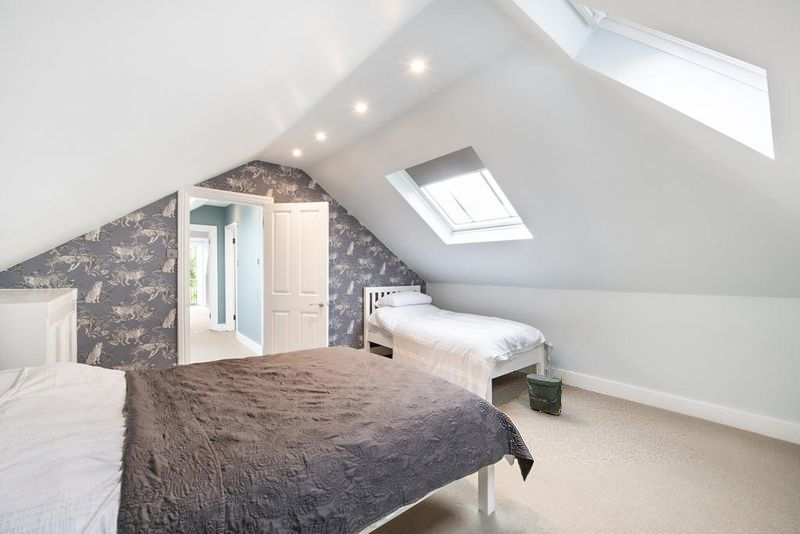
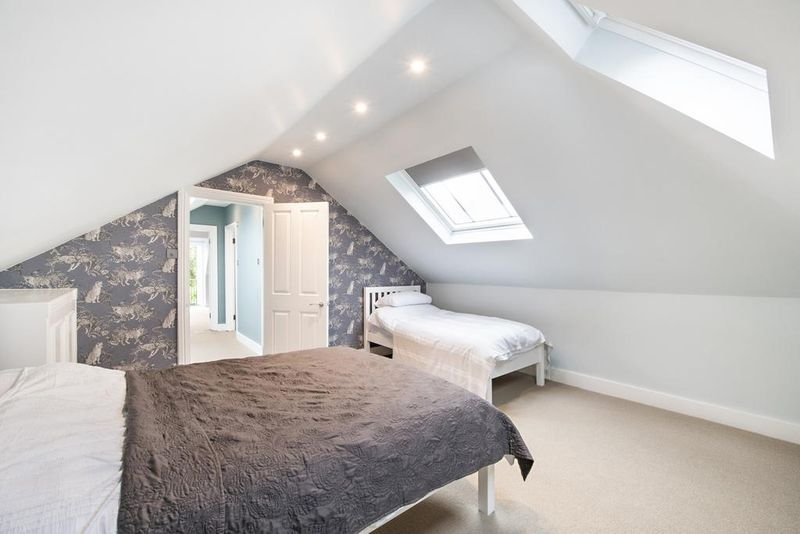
- bag [525,373,563,416]
